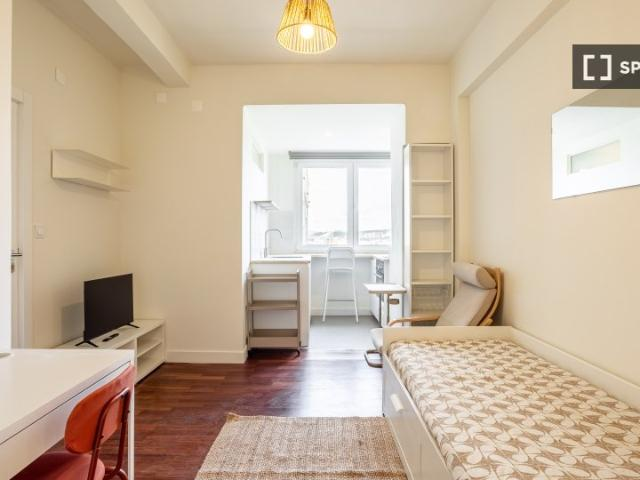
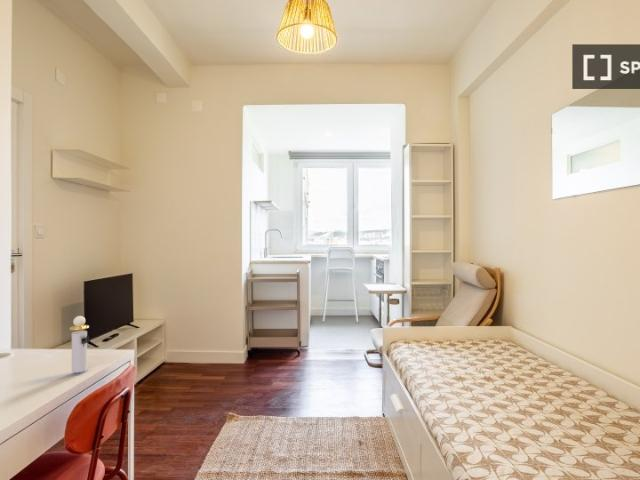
+ perfume bottle [69,315,90,373]
